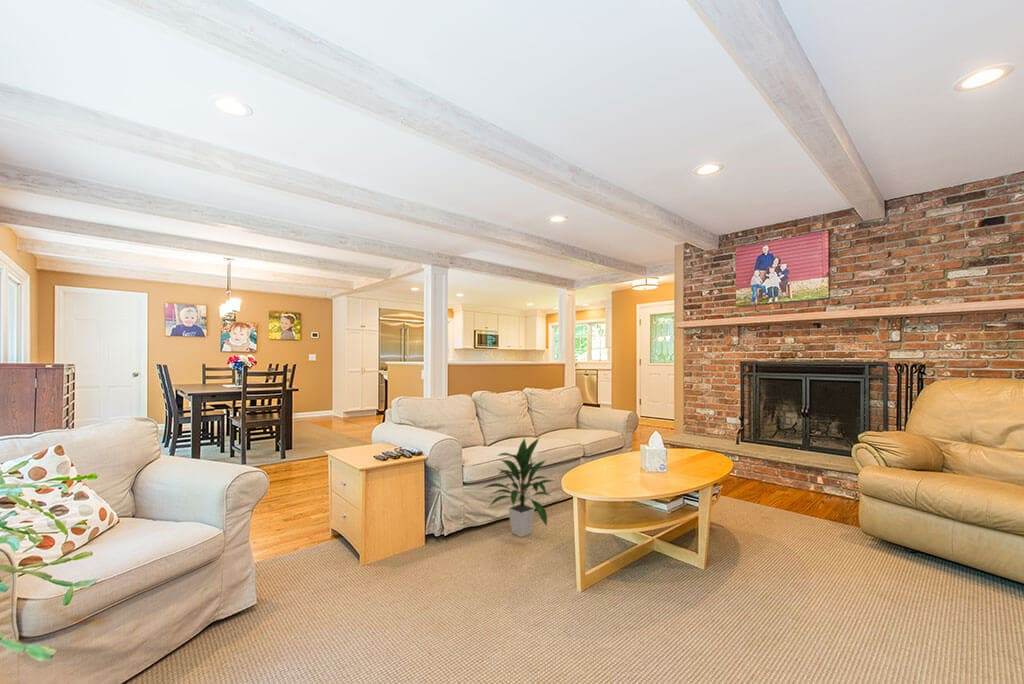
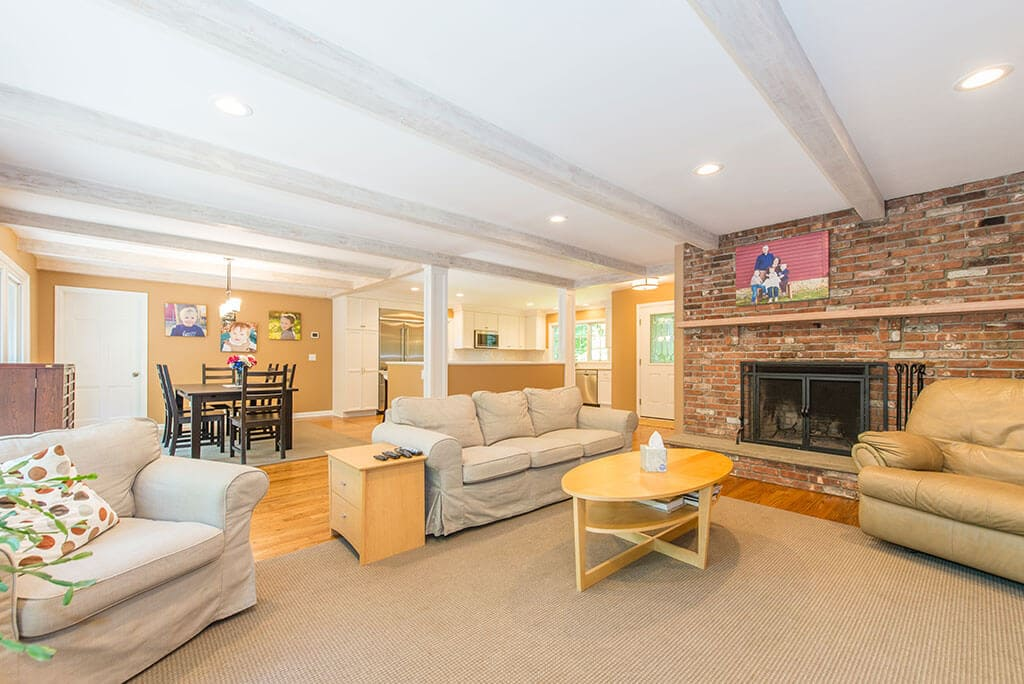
- indoor plant [480,437,554,538]
